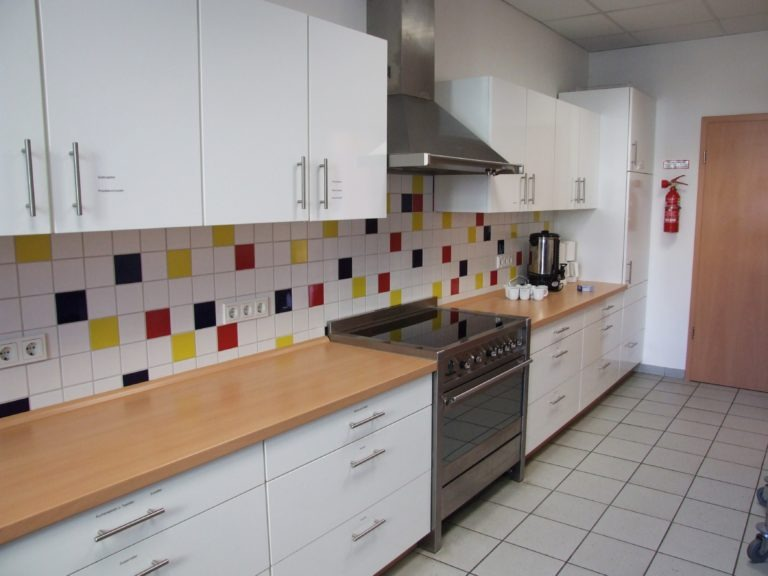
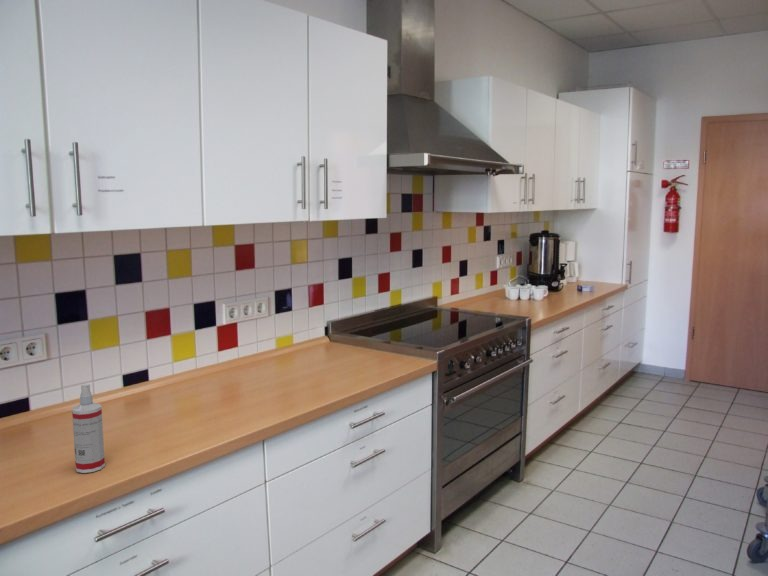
+ spray bottle [71,383,106,474]
